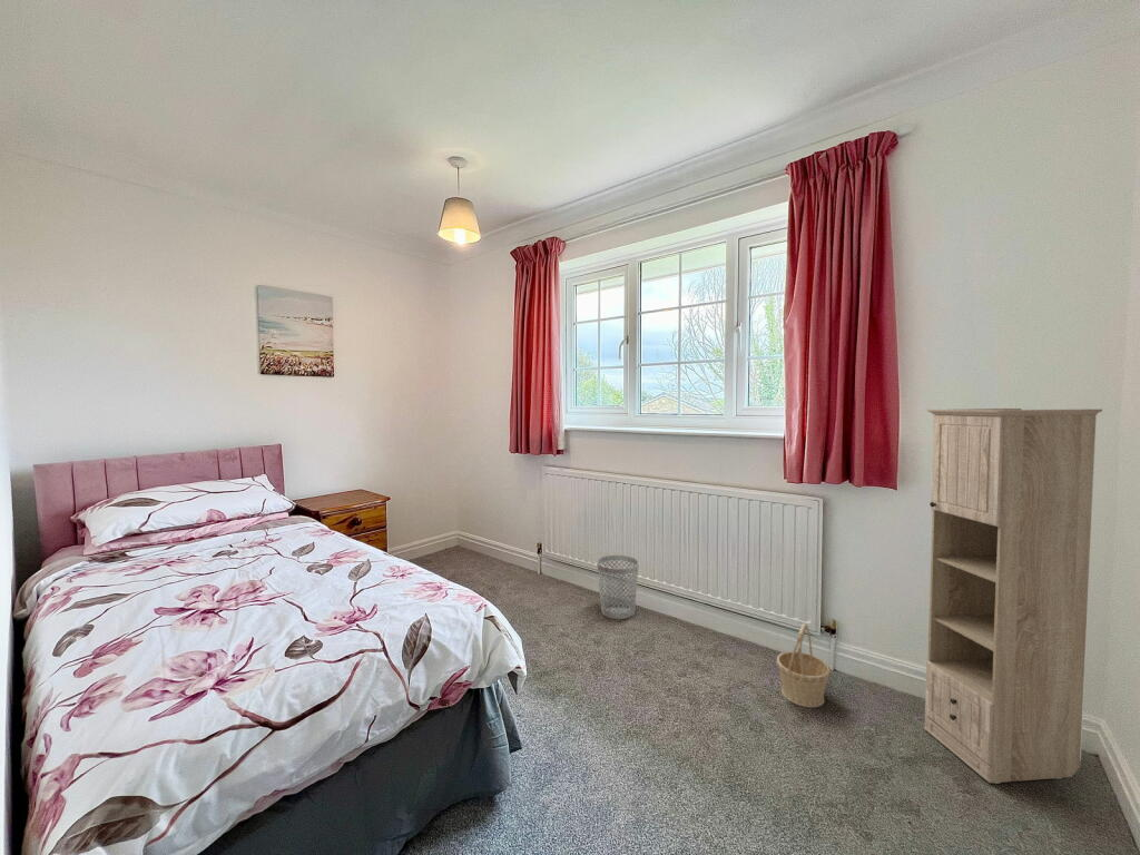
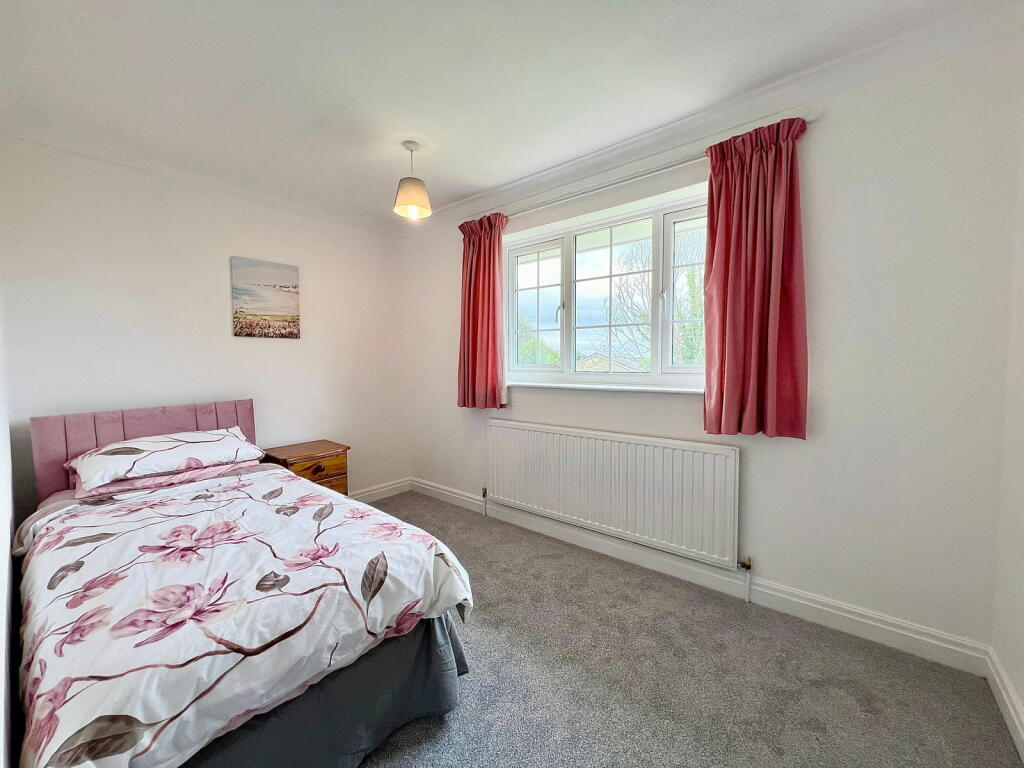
- basket [776,622,832,708]
- storage cabinet [923,407,1103,785]
- wastebasket [596,554,640,620]
